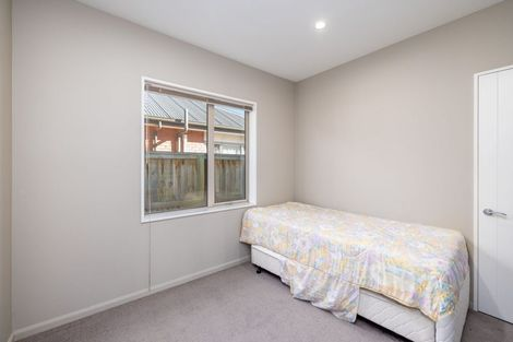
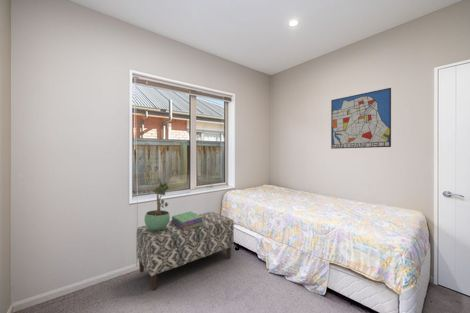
+ bench [135,211,235,291]
+ wall art [330,87,392,150]
+ stack of books [170,211,204,231]
+ potted plant [144,182,171,231]
